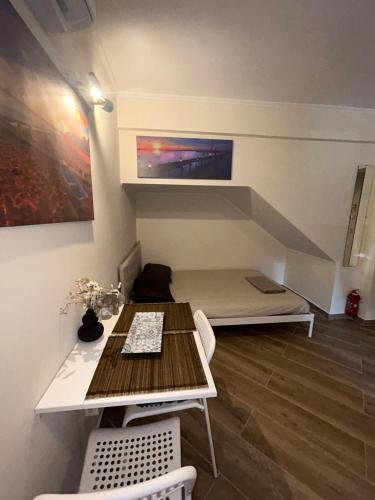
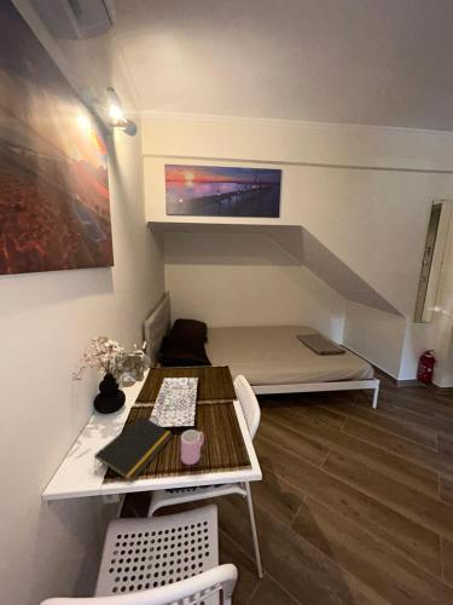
+ notepad [93,415,174,483]
+ cup [180,428,205,466]
